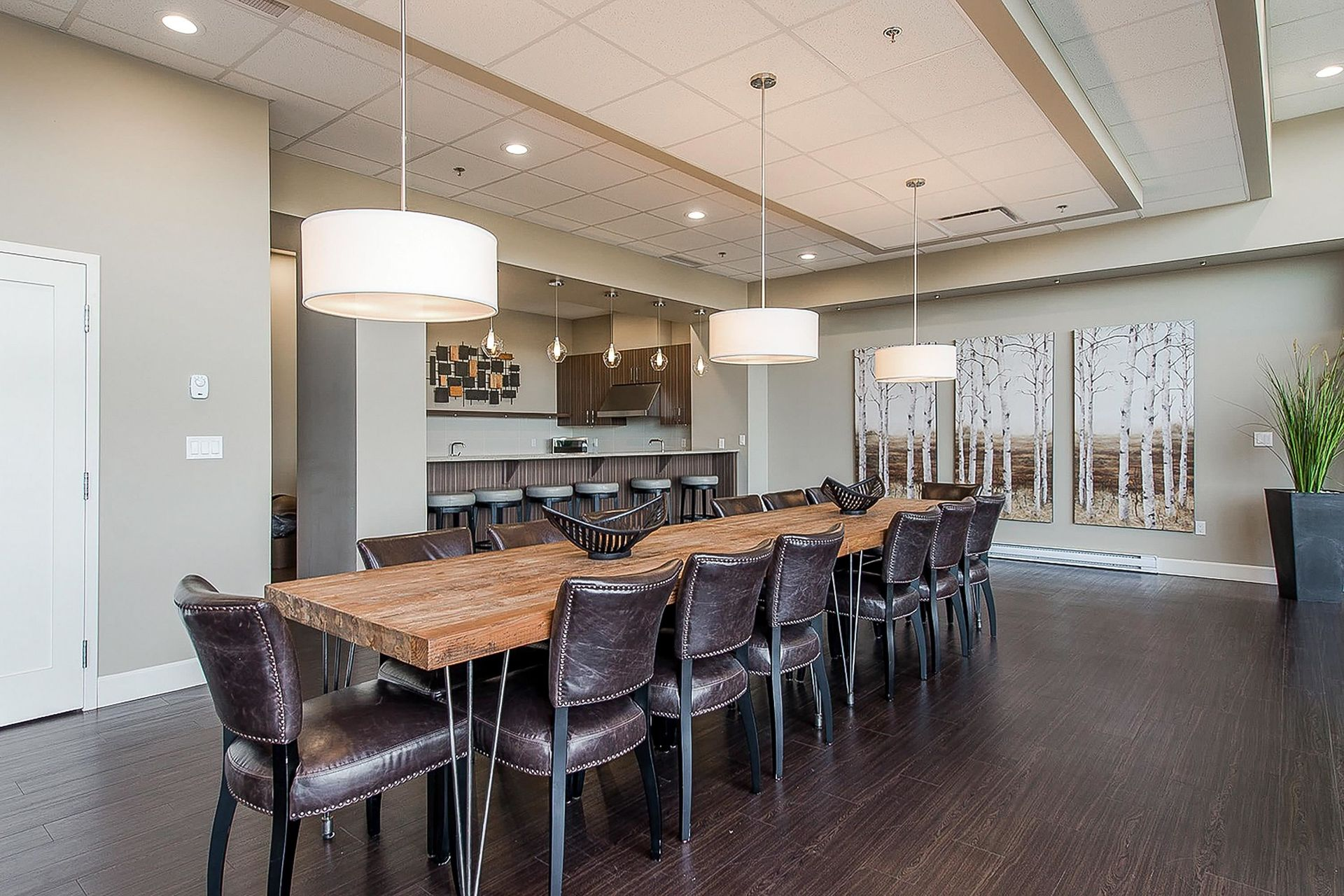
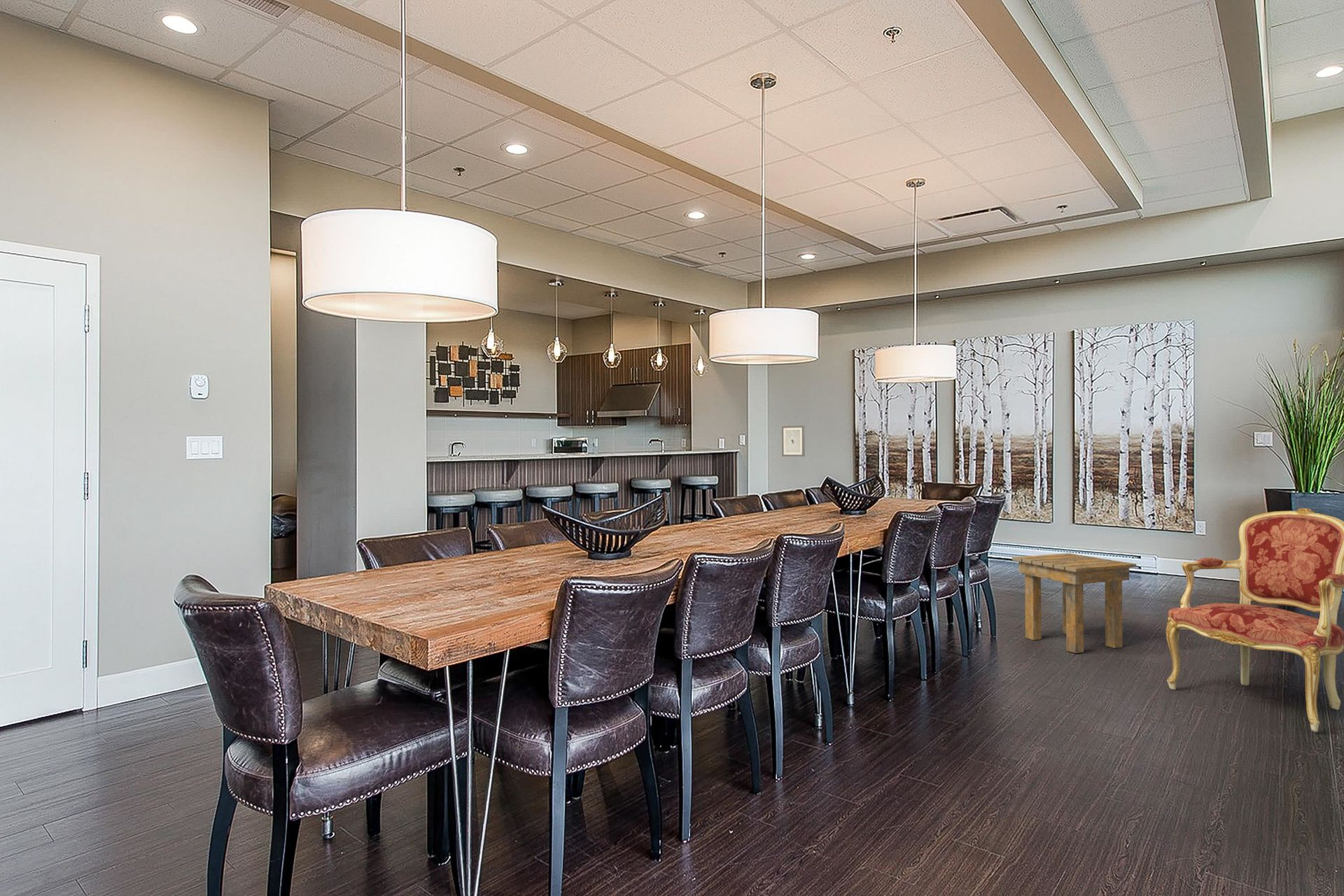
+ wall art [781,425,806,457]
+ armchair [1166,507,1344,733]
+ side table [1012,552,1137,654]
